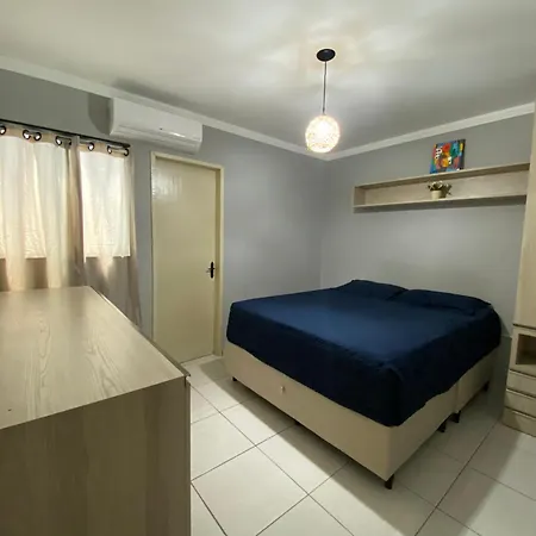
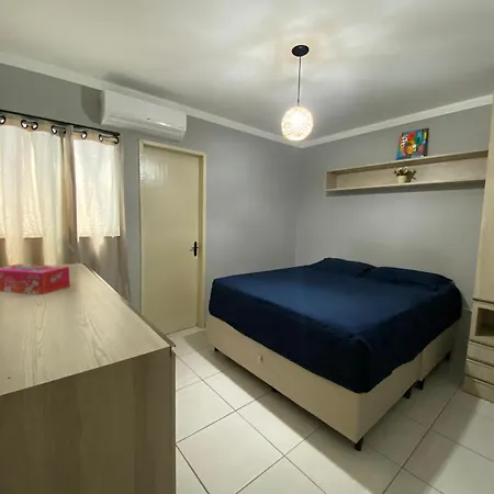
+ tissue box [0,263,71,295]
